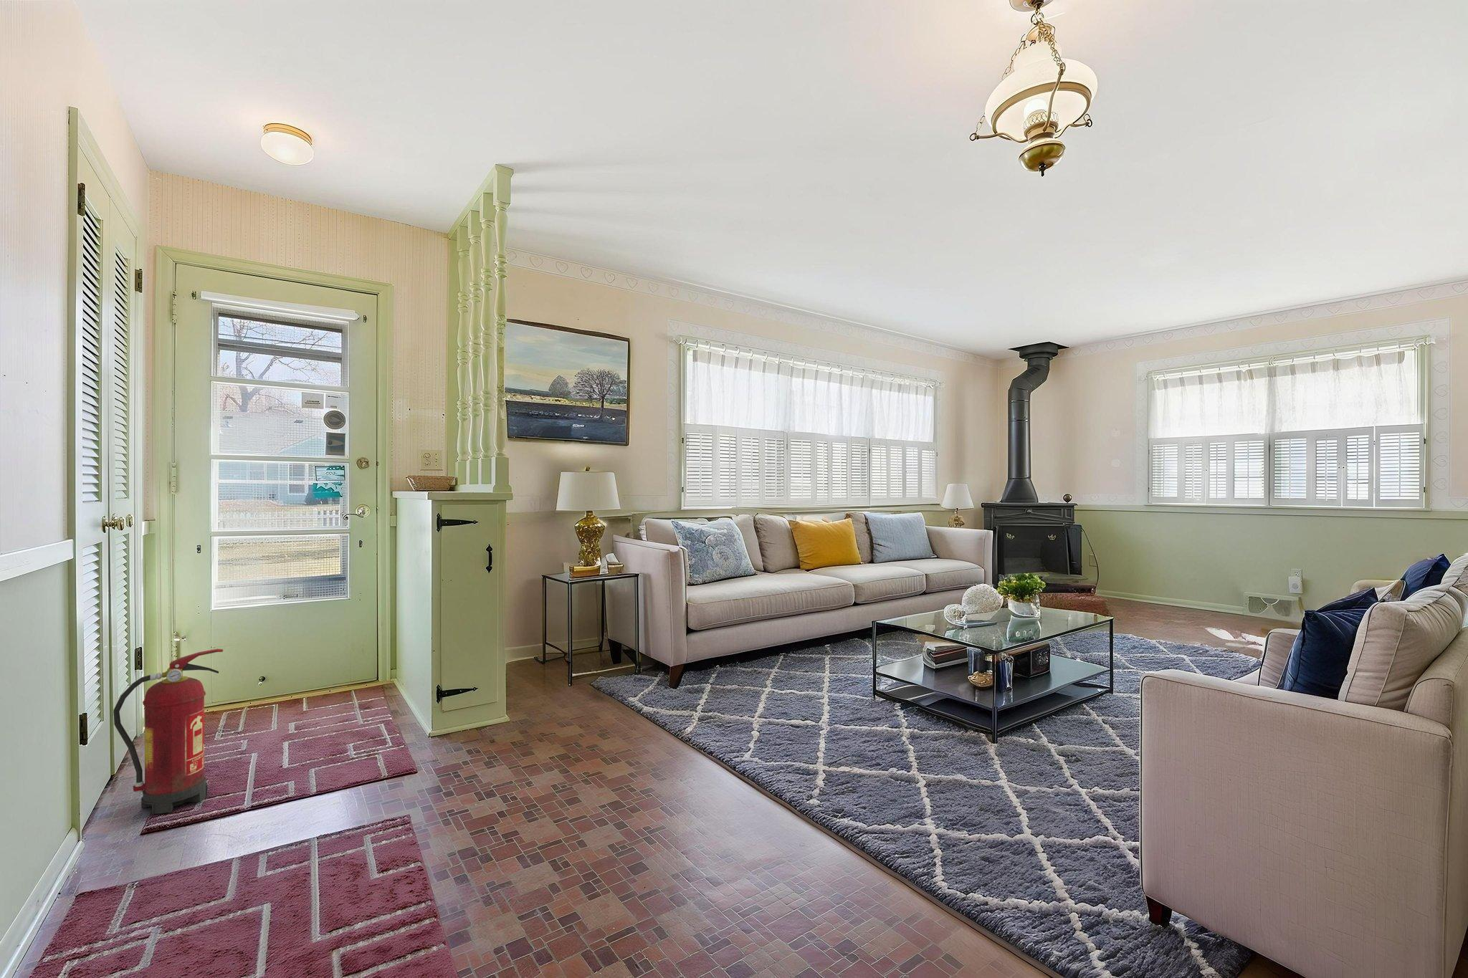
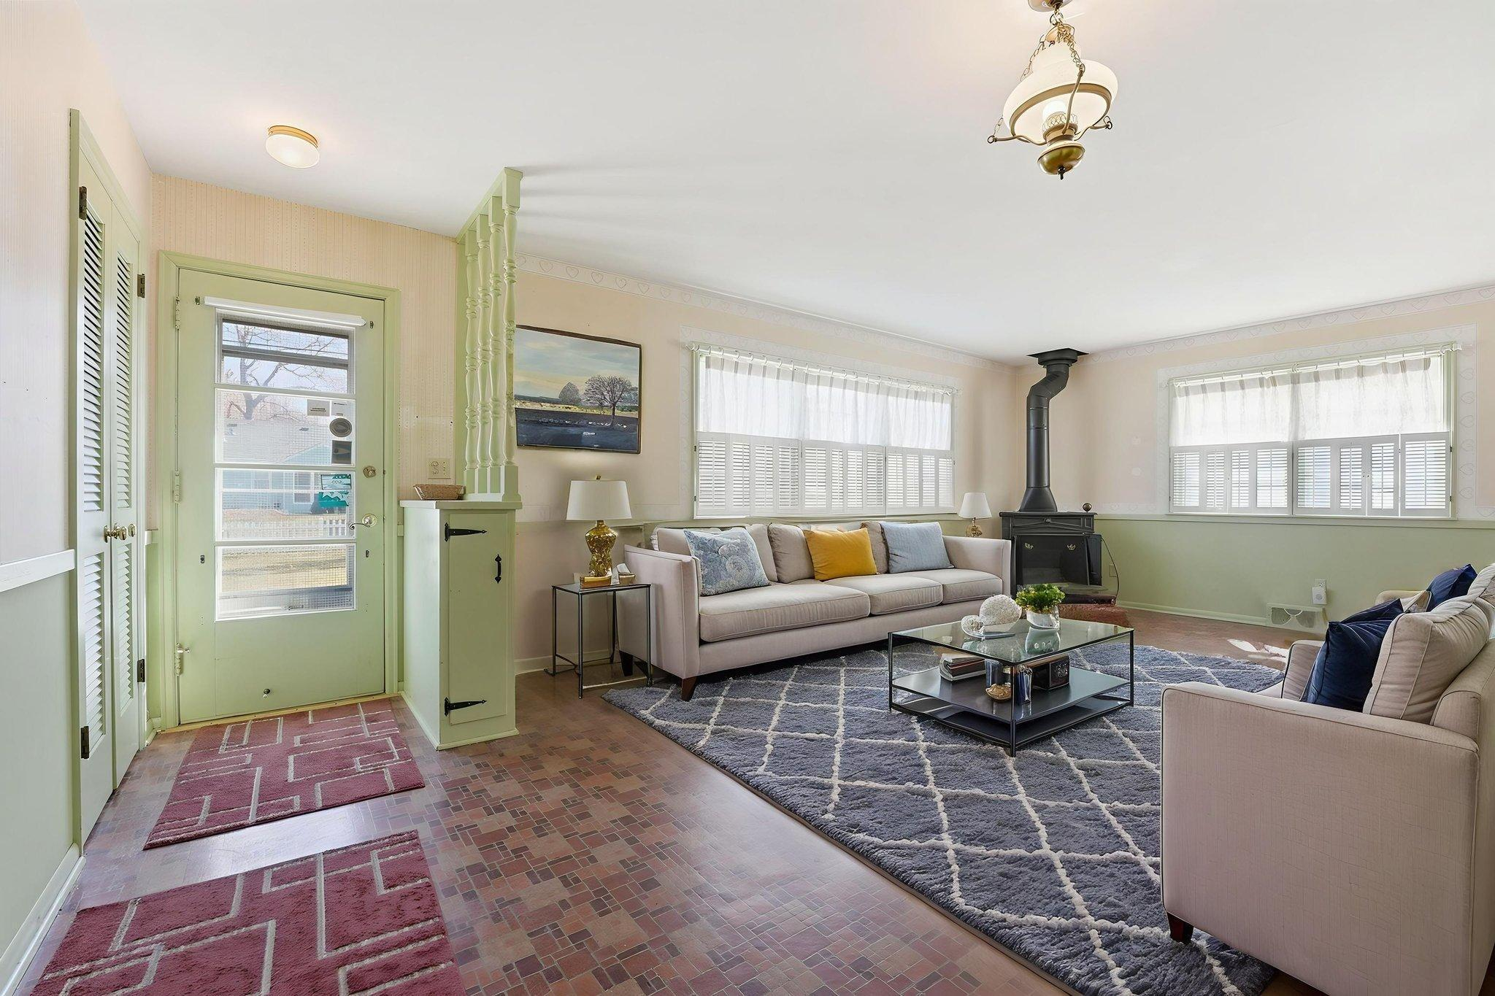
- fire extinguisher [112,648,224,815]
